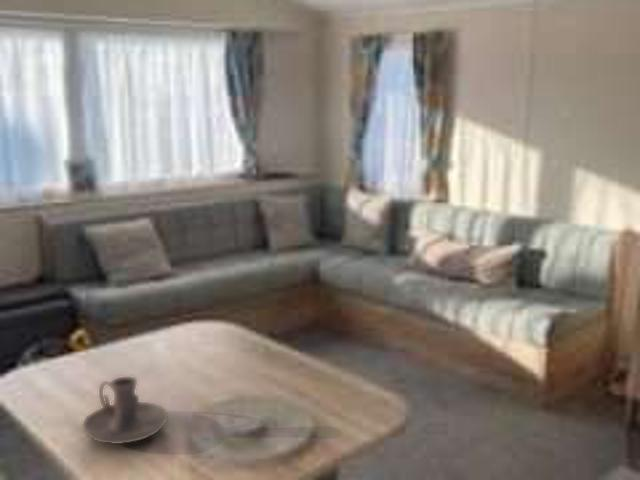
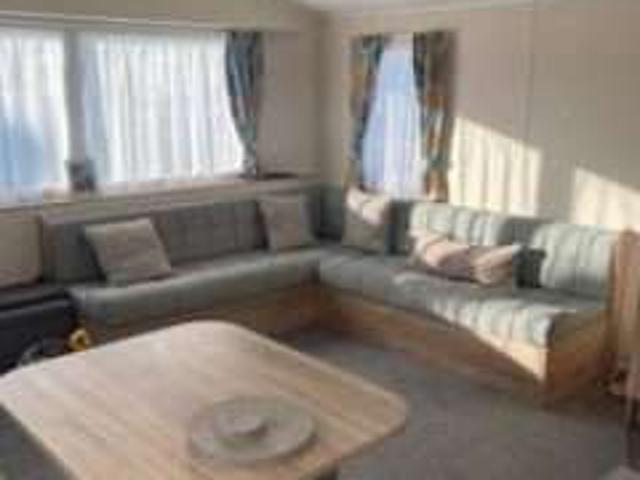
- candle holder [82,376,169,445]
